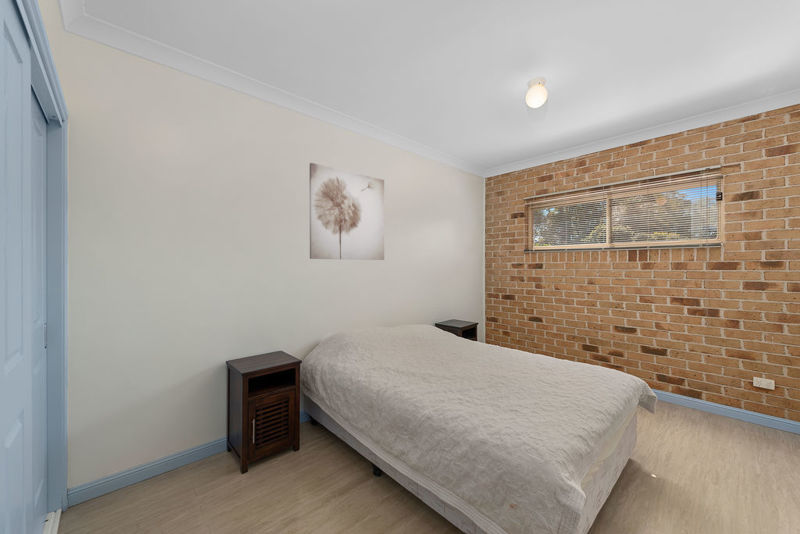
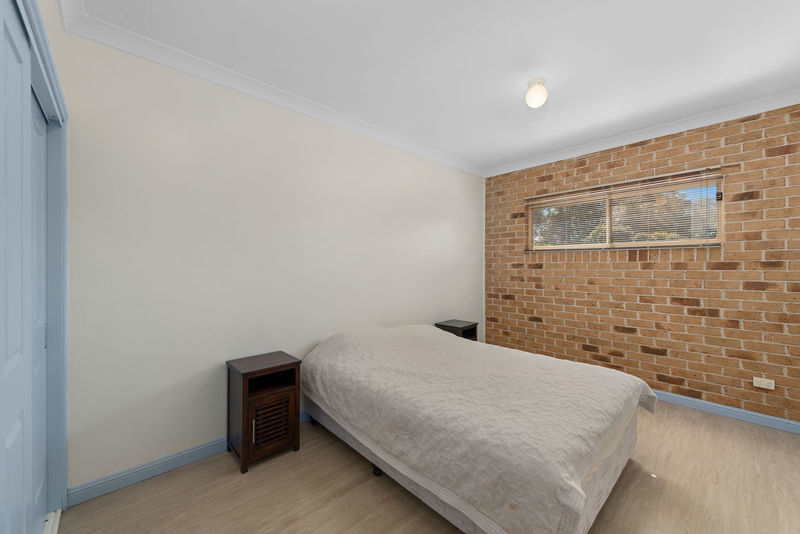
- wall art [309,162,385,261]
